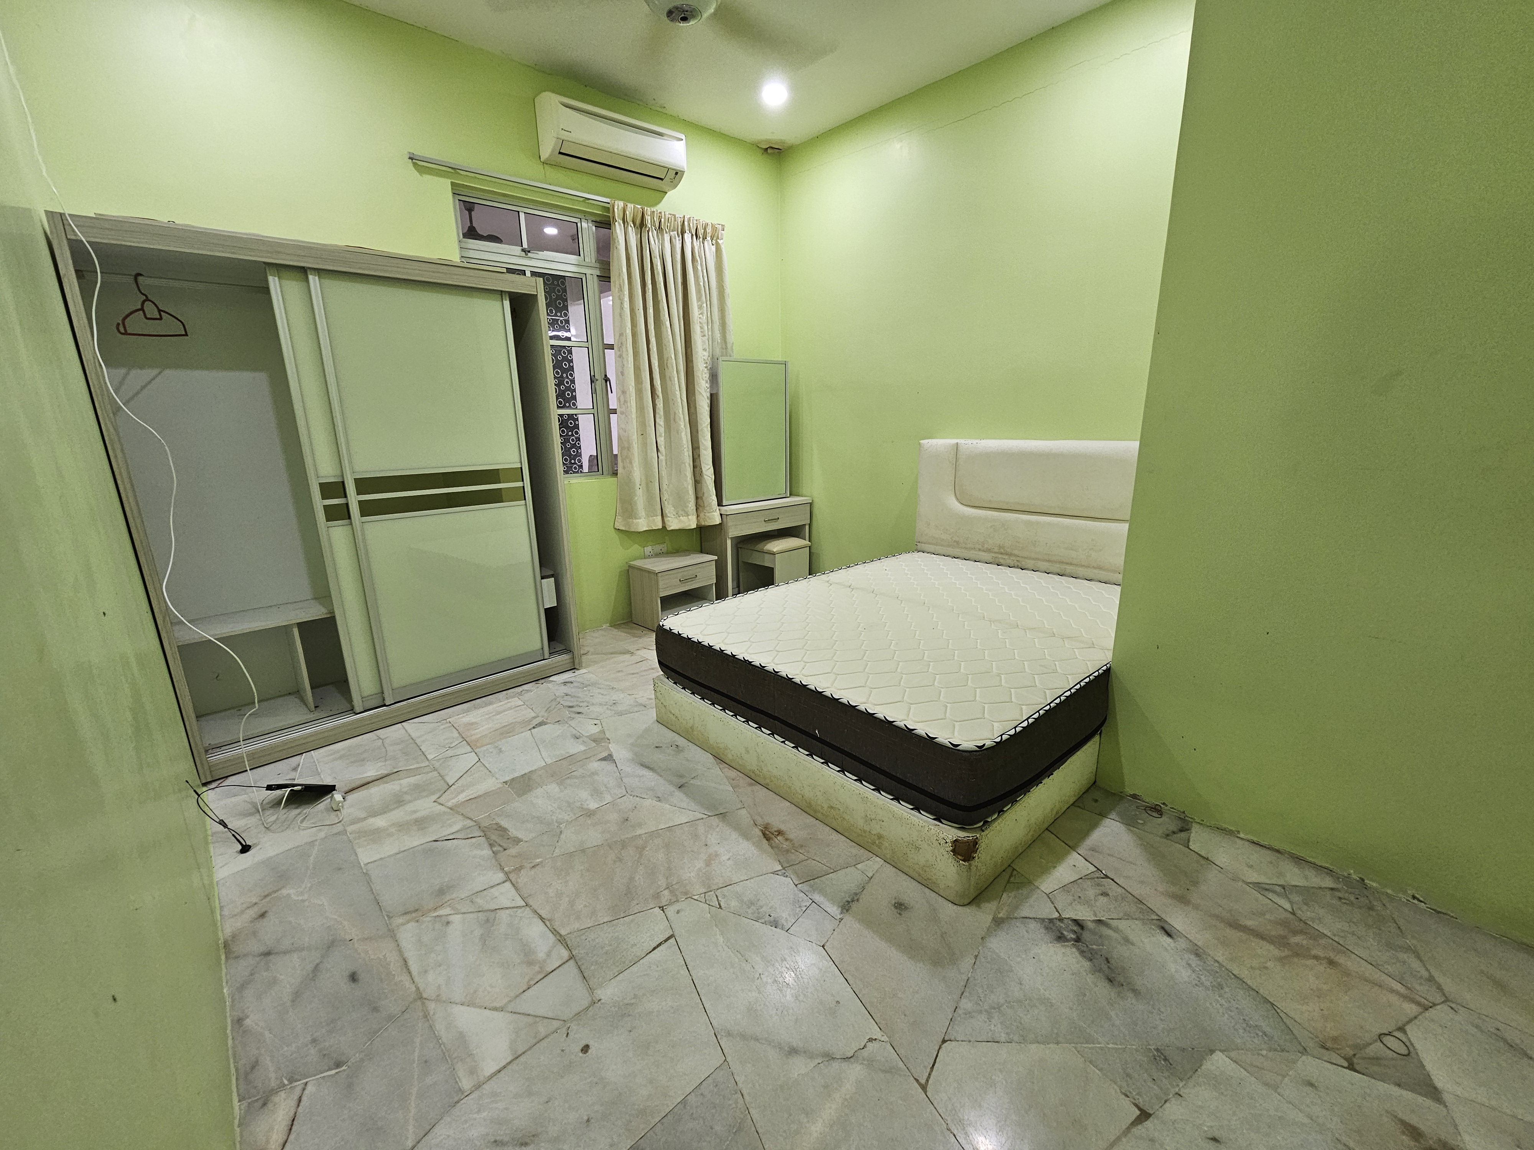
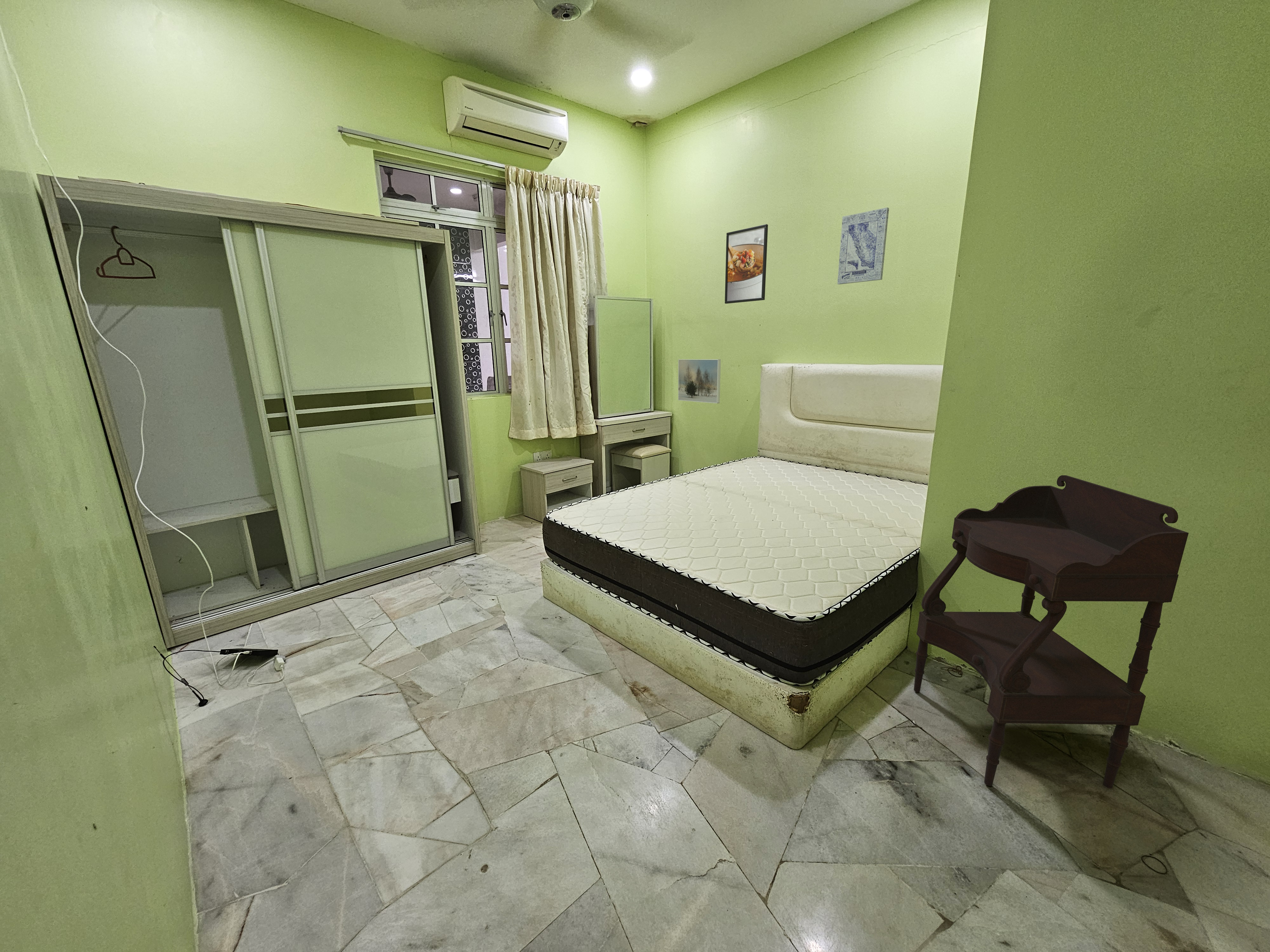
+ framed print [725,224,768,304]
+ wall art [837,207,889,285]
+ side table [913,475,1189,789]
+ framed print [678,359,721,404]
